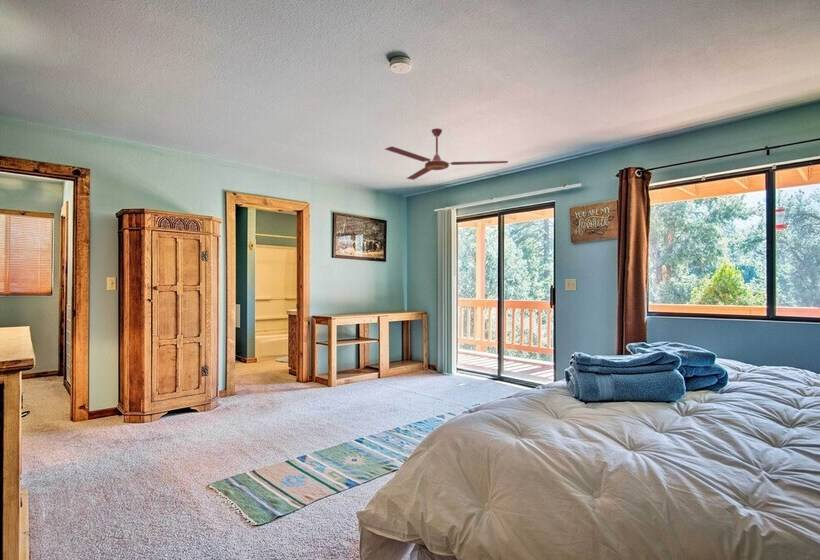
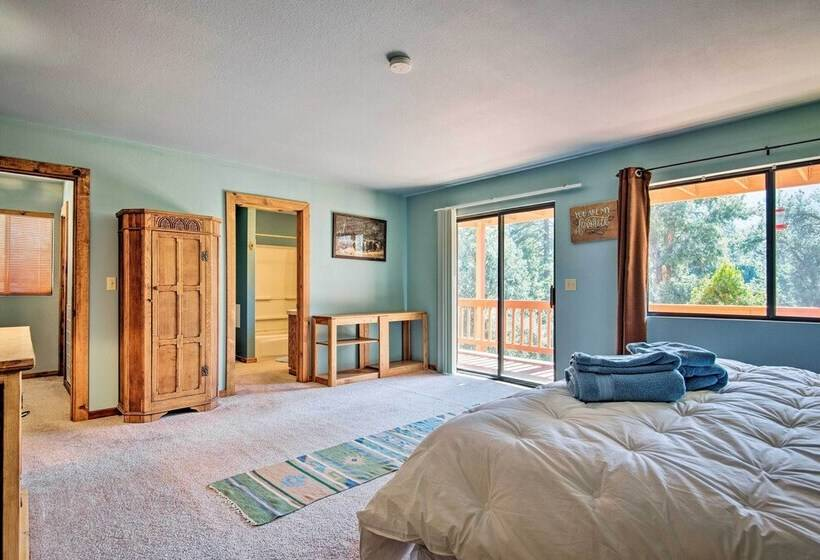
- ceiling fan [384,127,509,181]
